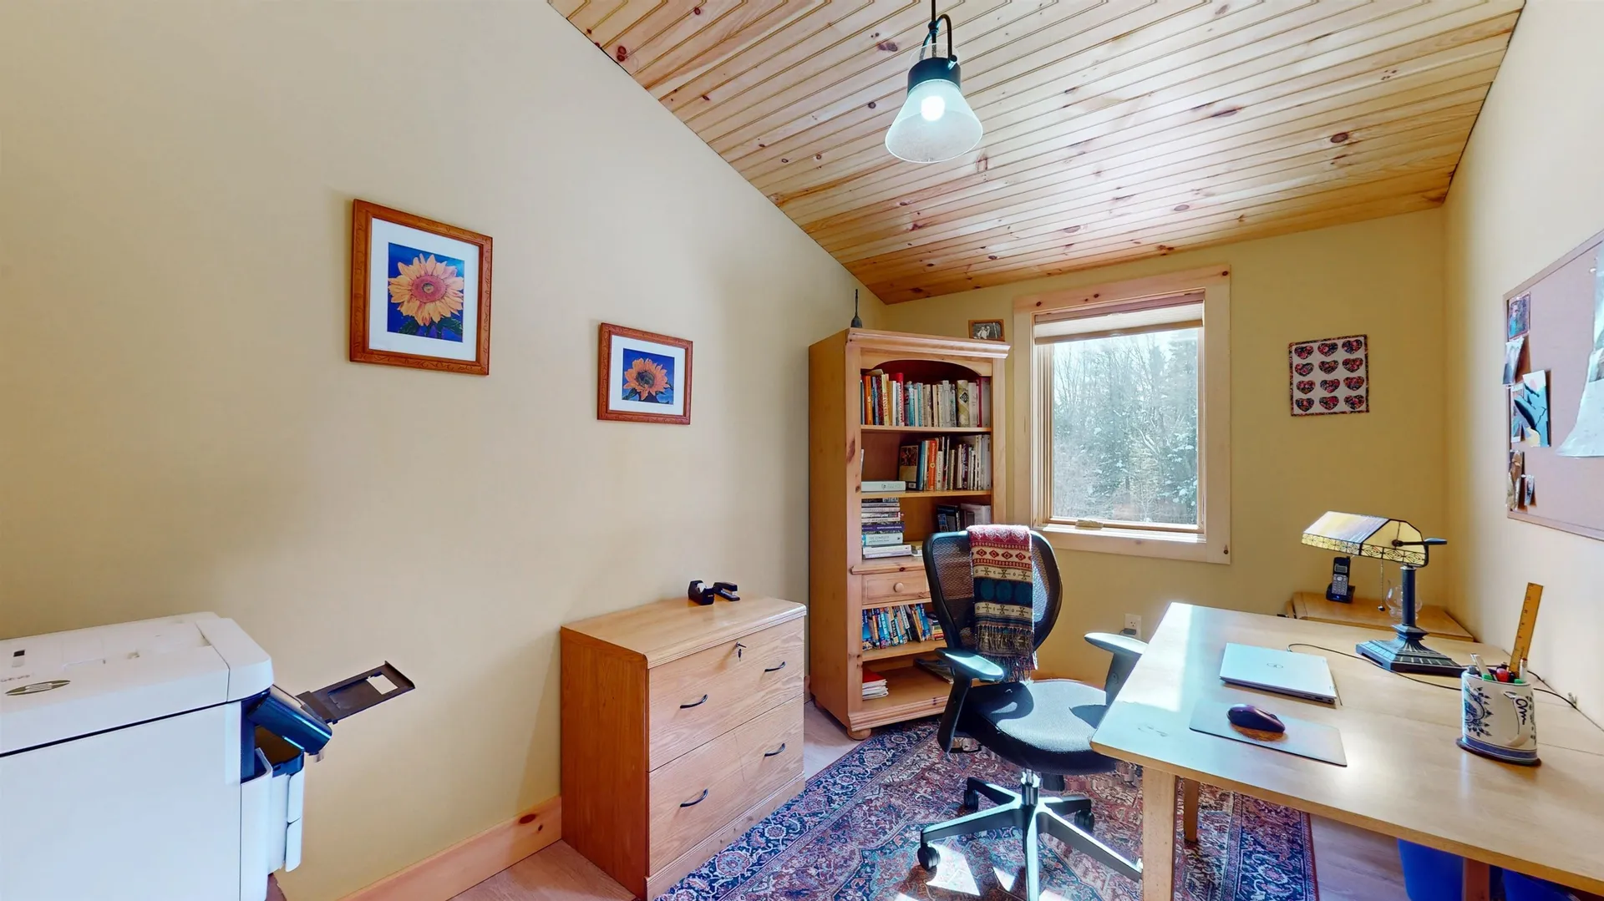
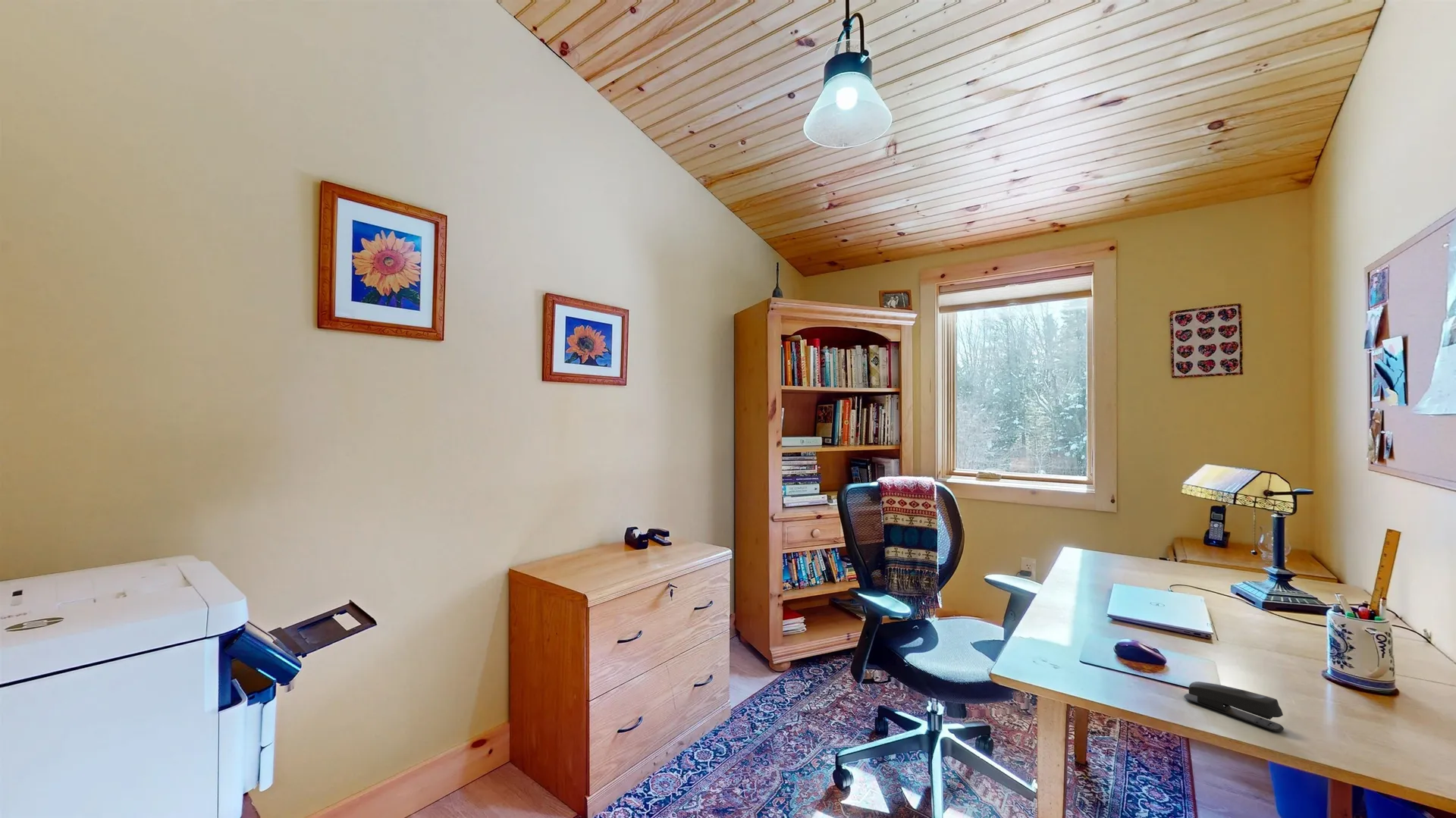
+ stapler [1183,681,1285,732]
